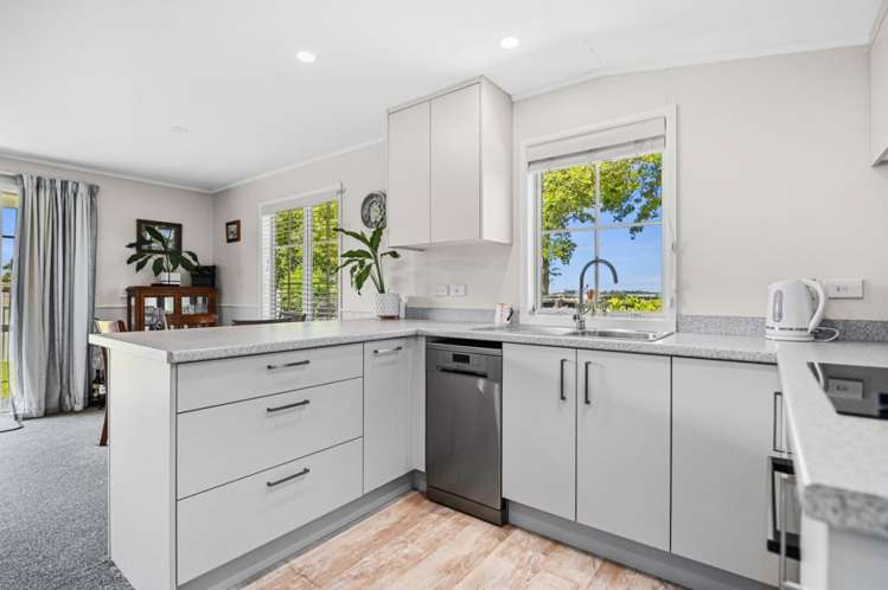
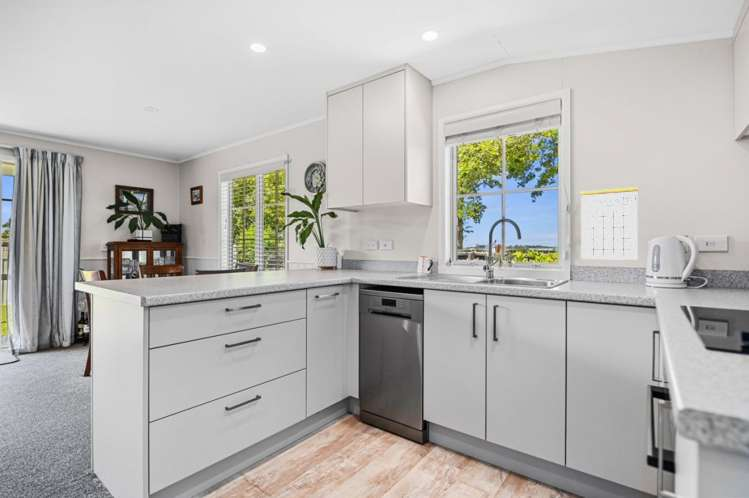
+ calendar [580,176,639,261]
